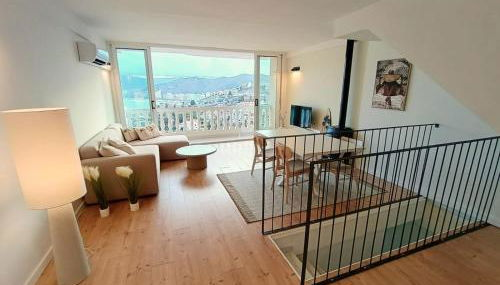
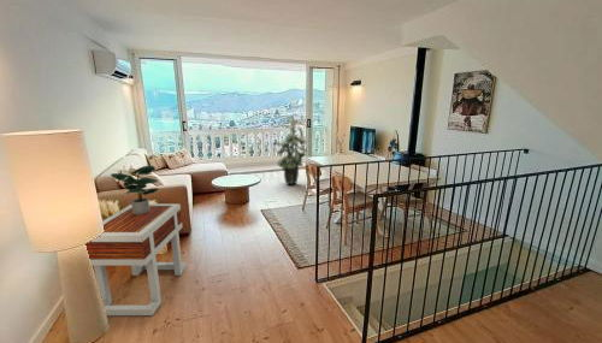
+ indoor plant [273,116,308,185]
+ potted plant [110,165,160,215]
+ side table [85,202,188,317]
